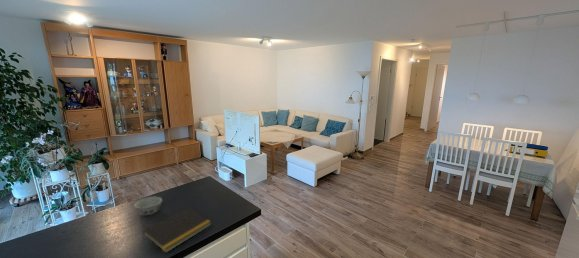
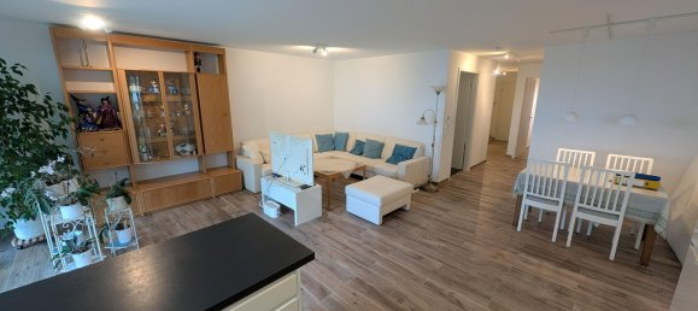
- notepad [141,207,213,254]
- bowl [133,196,163,216]
